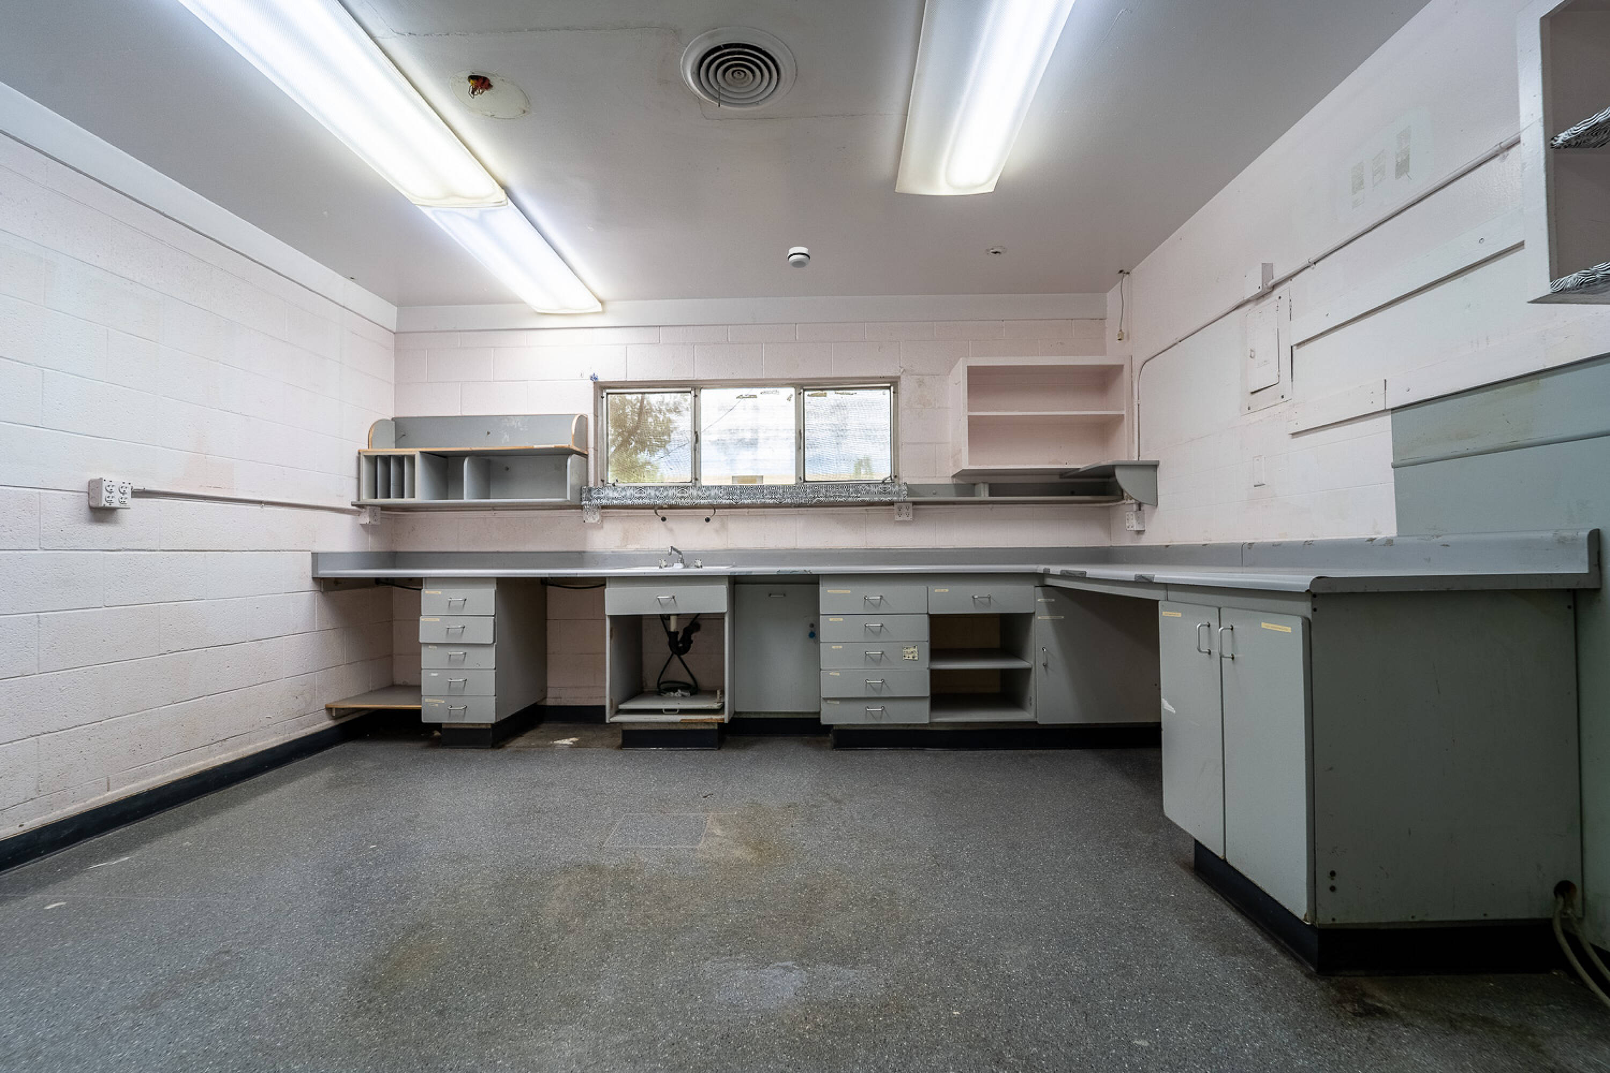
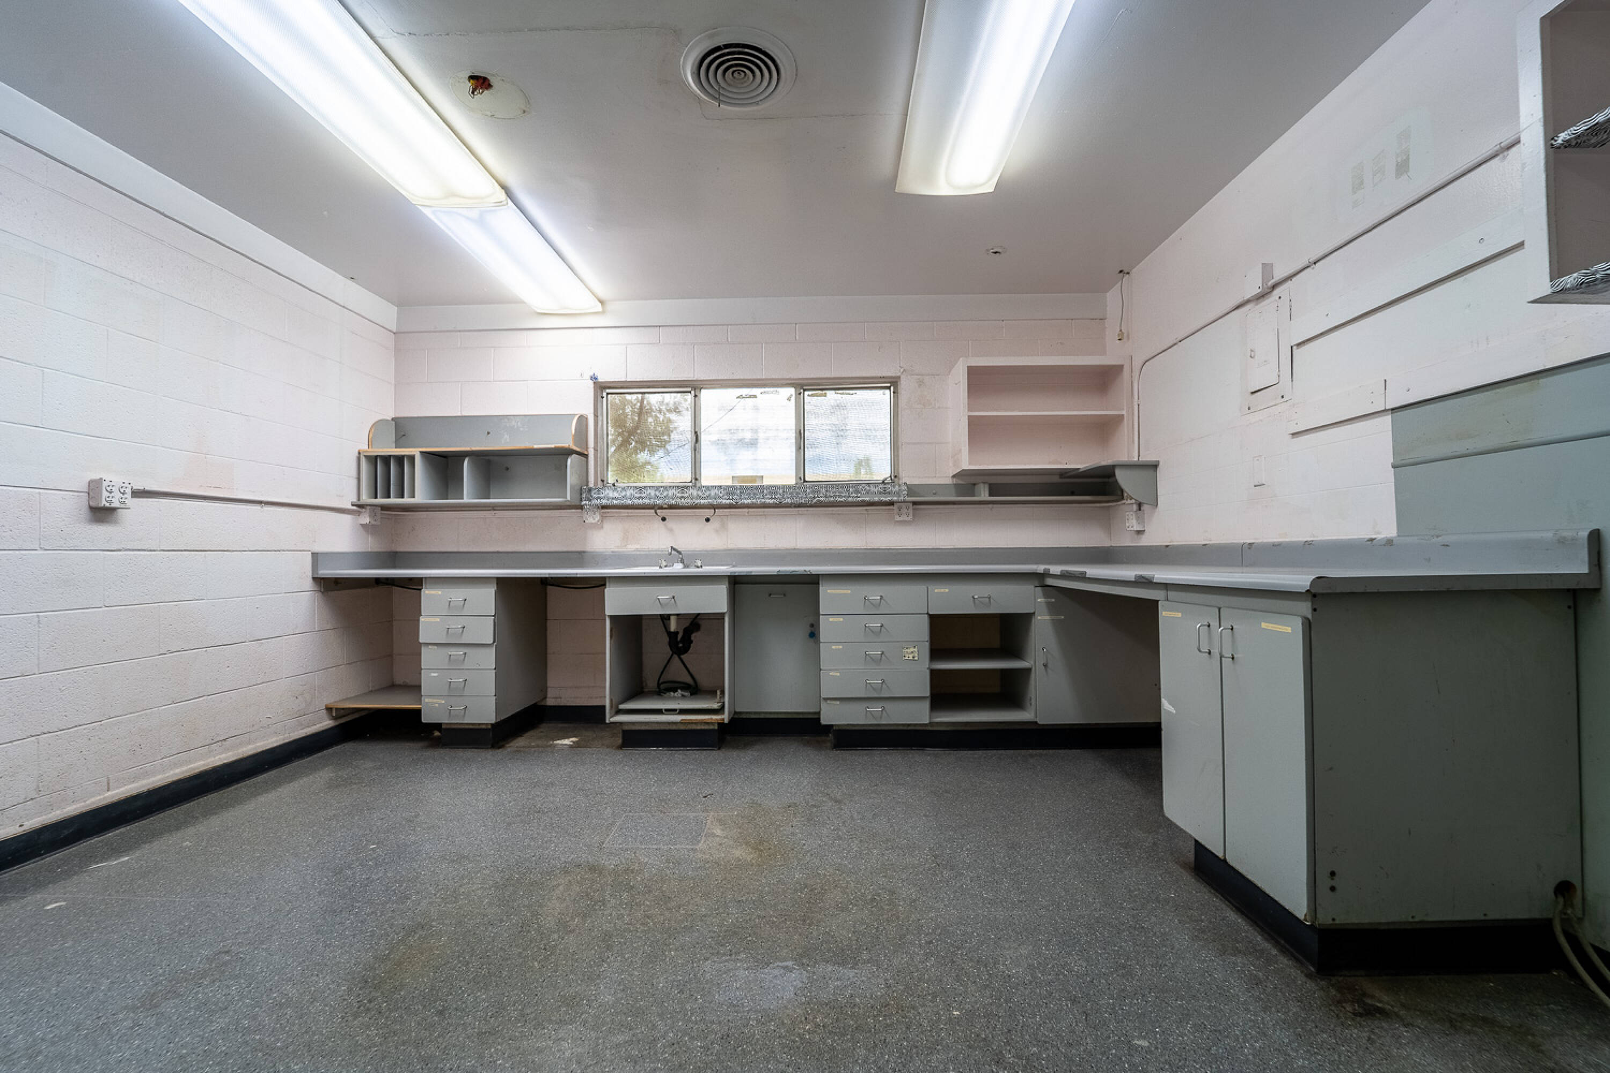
- smoke detector [787,247,811,268]
